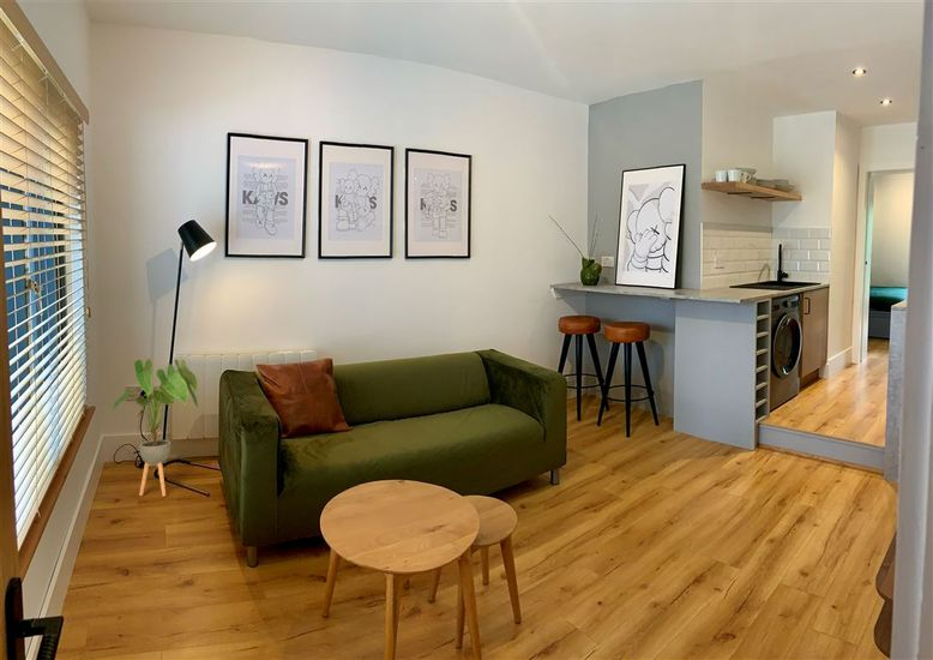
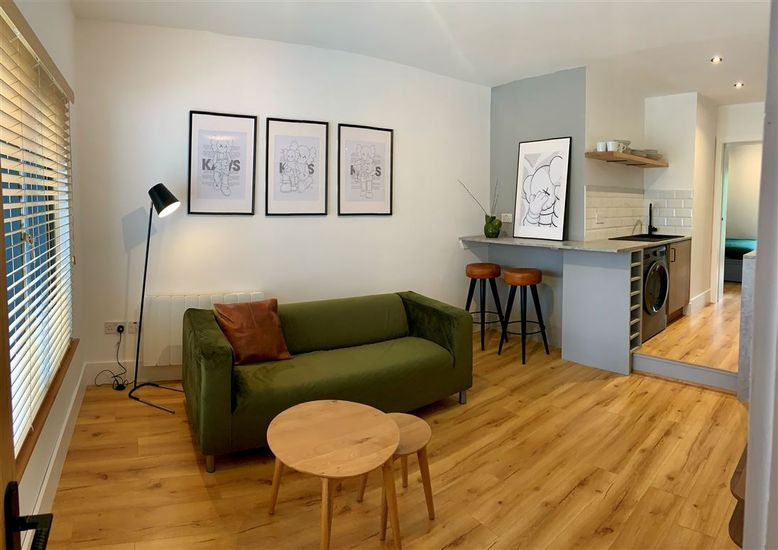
- house plant [110,358,199,497]
